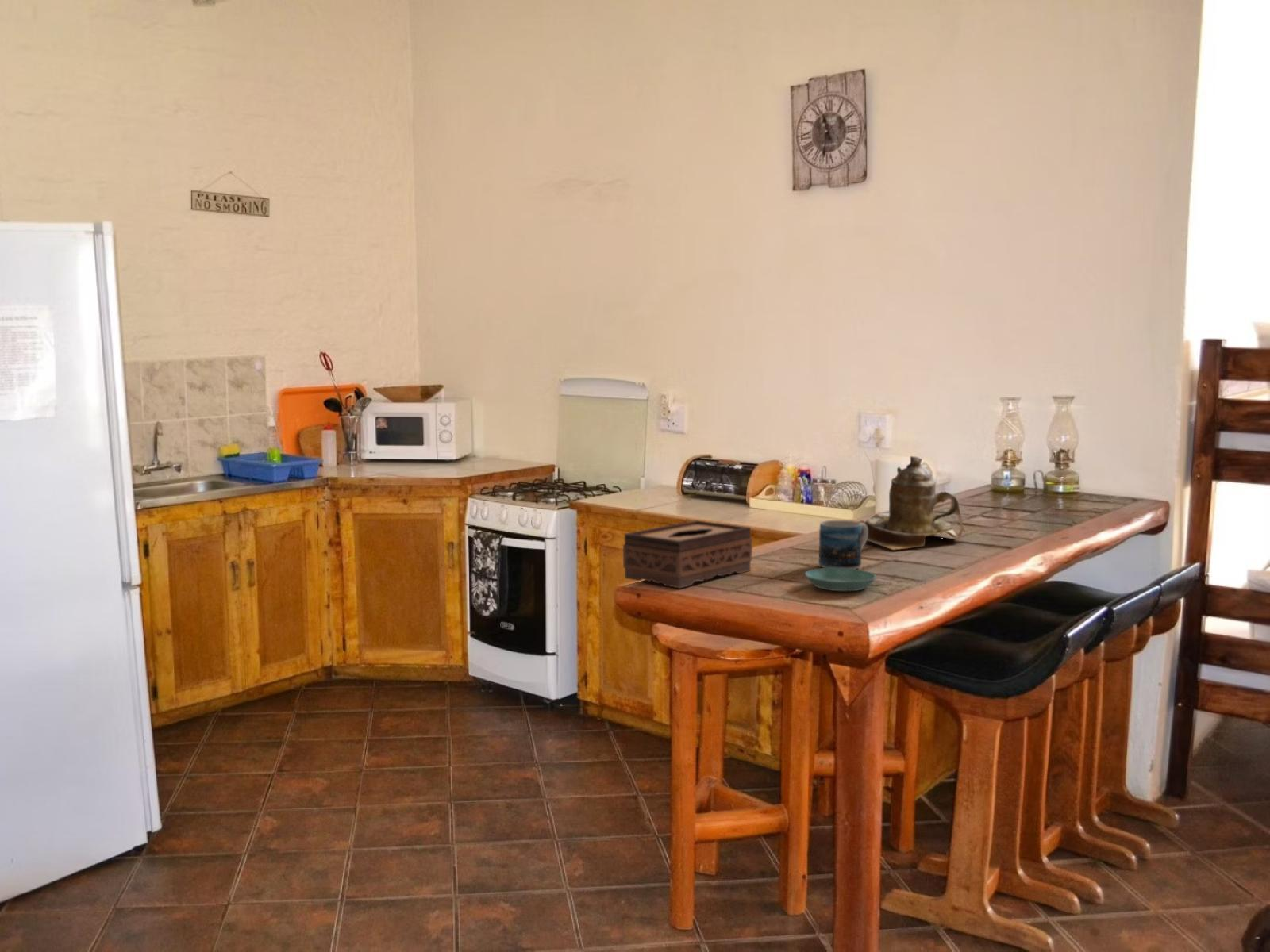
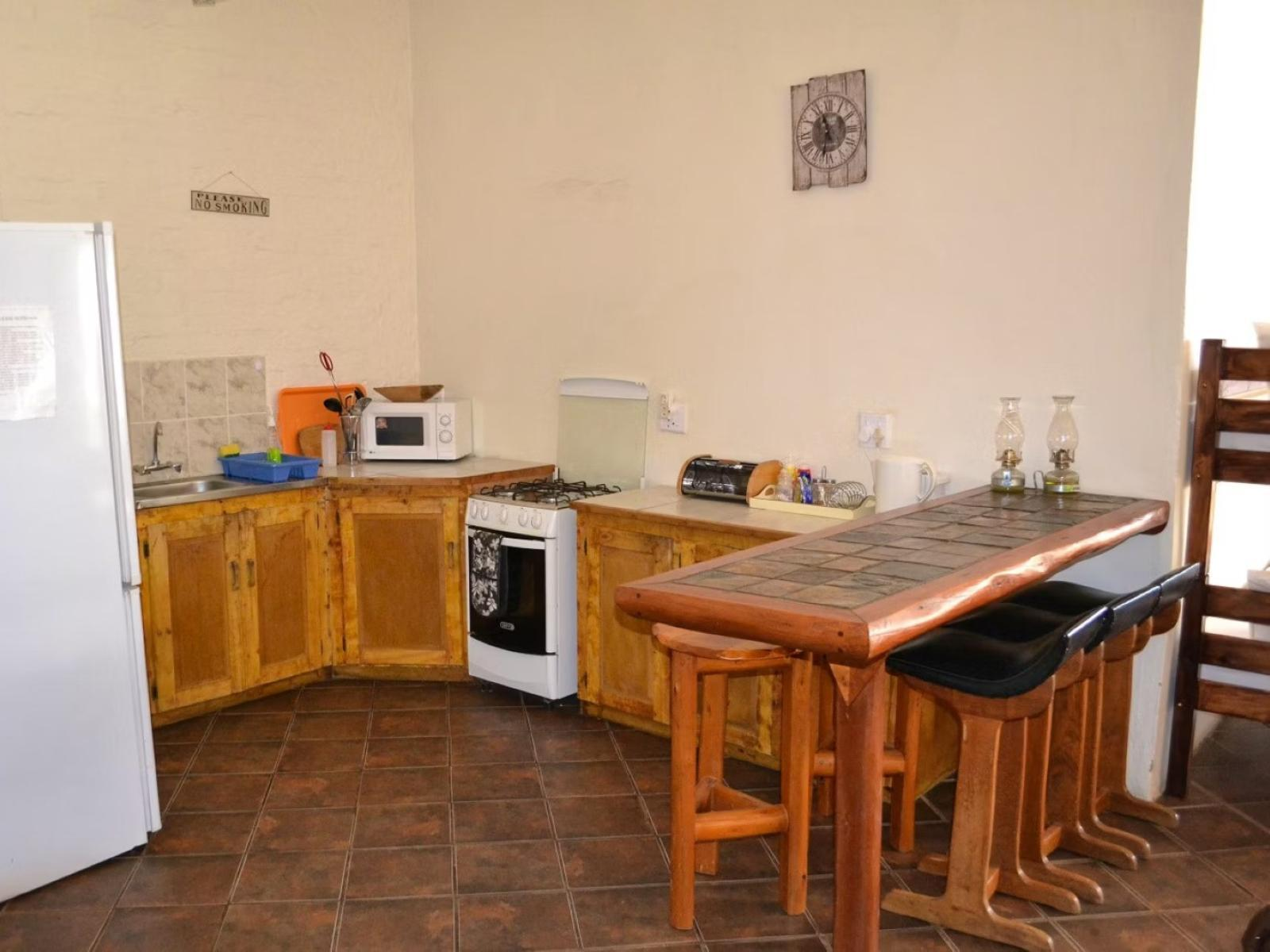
- teapot [856,455,967,551]
- saucer [804,568,877,592]
- mug [818,520,868,570]
- tissue box [622,520,753,589]
